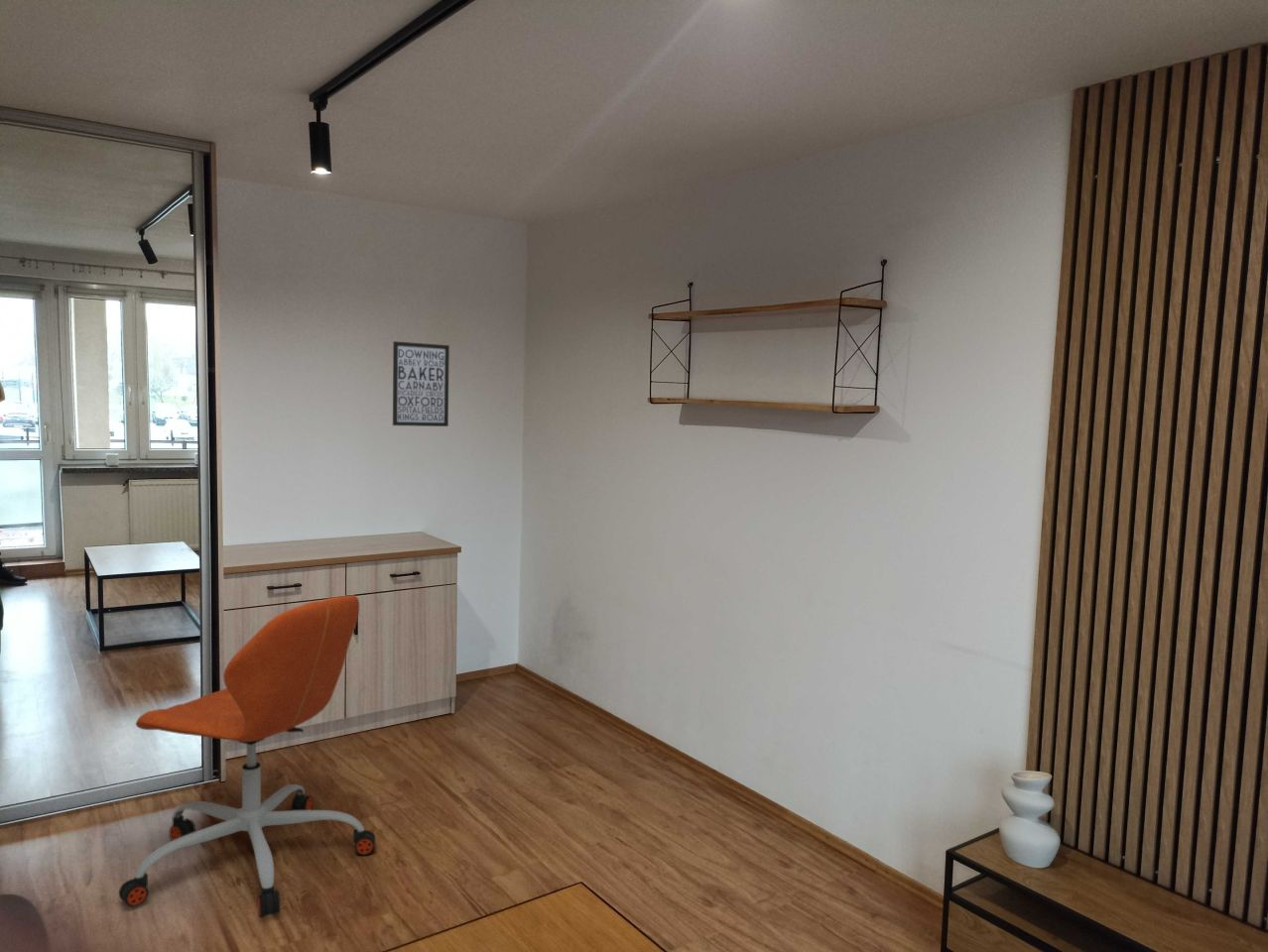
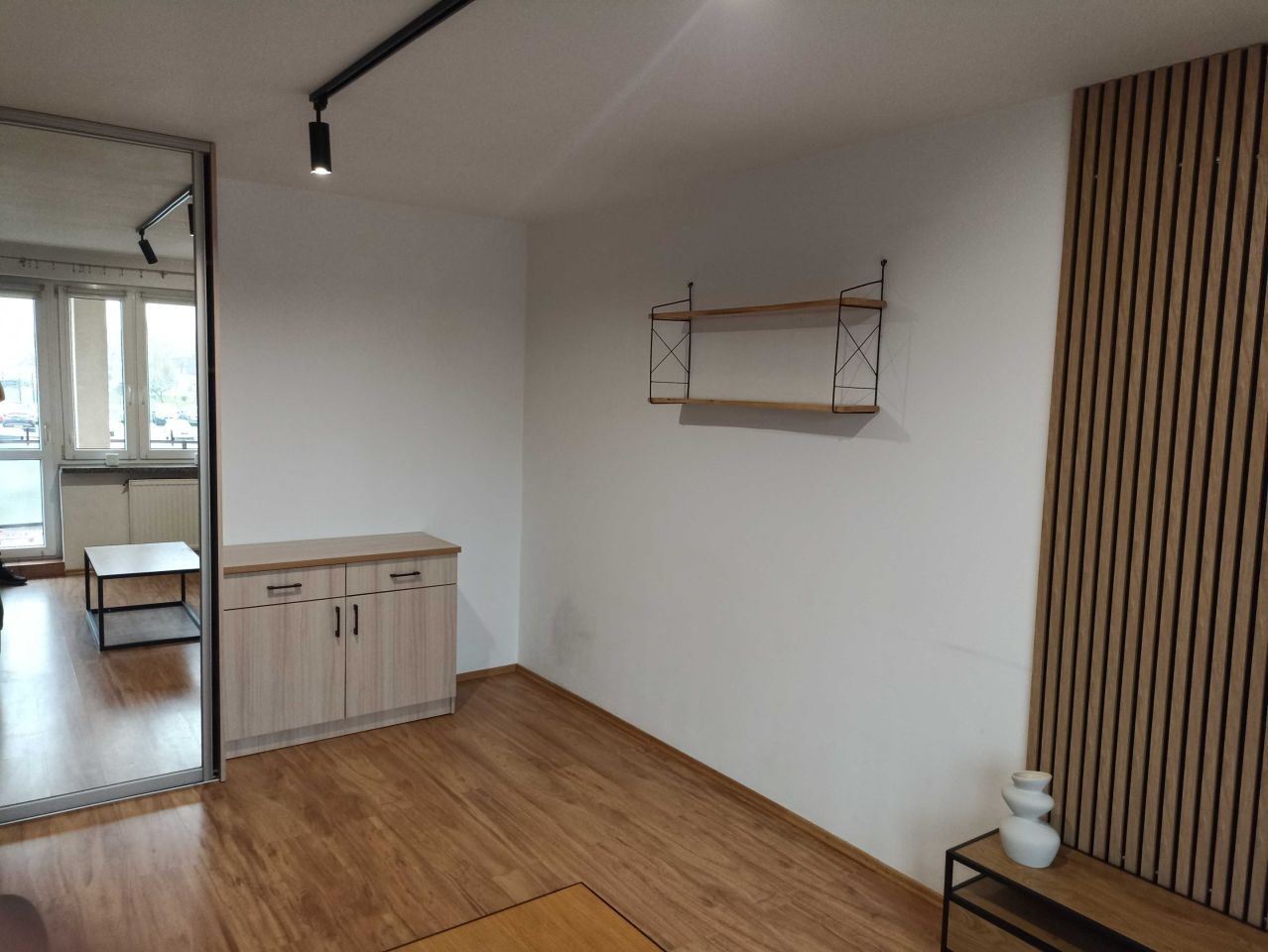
- wall art [392,340,450,427]
- office chair [118,594,377,919]
